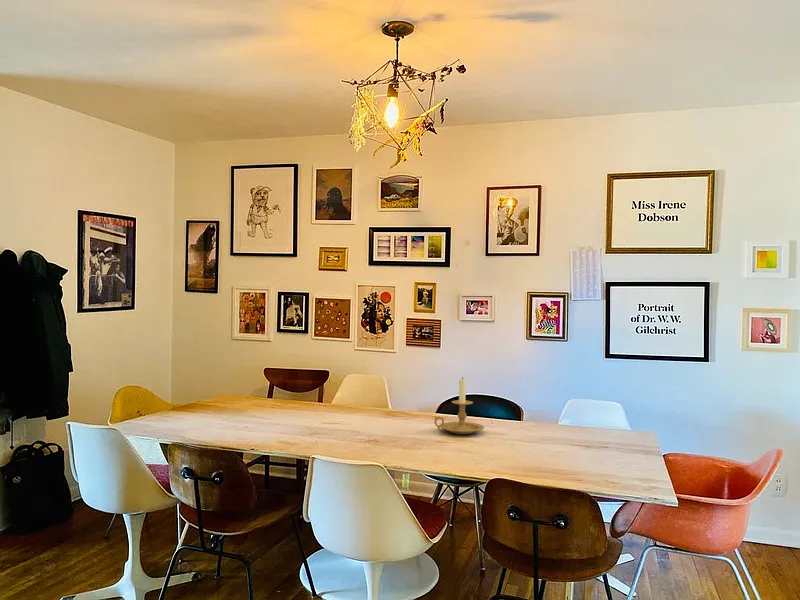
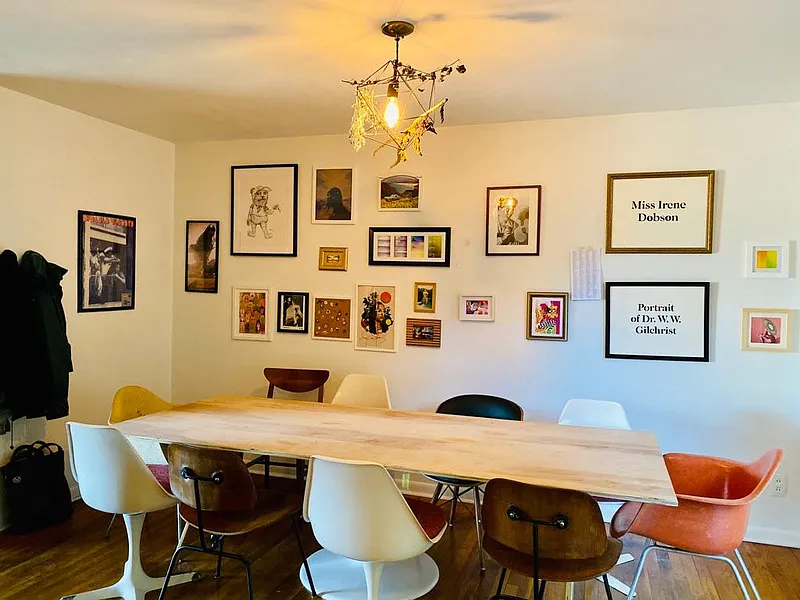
- candle holder [433,376,485,435]
